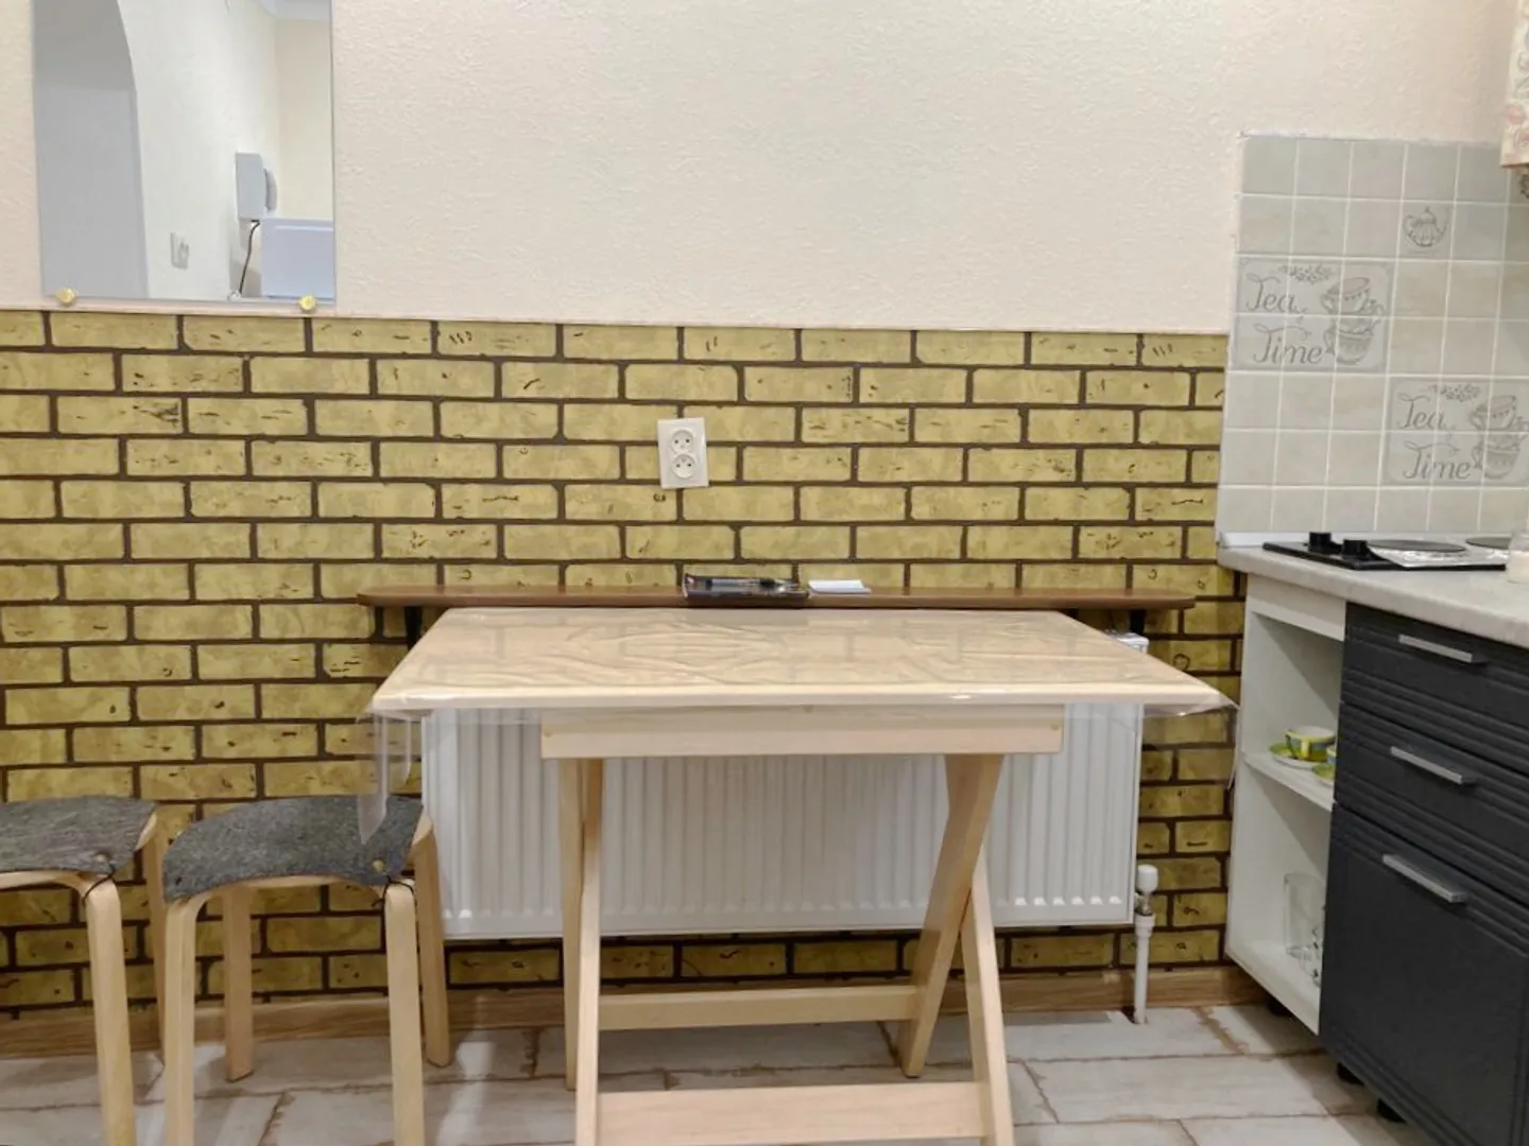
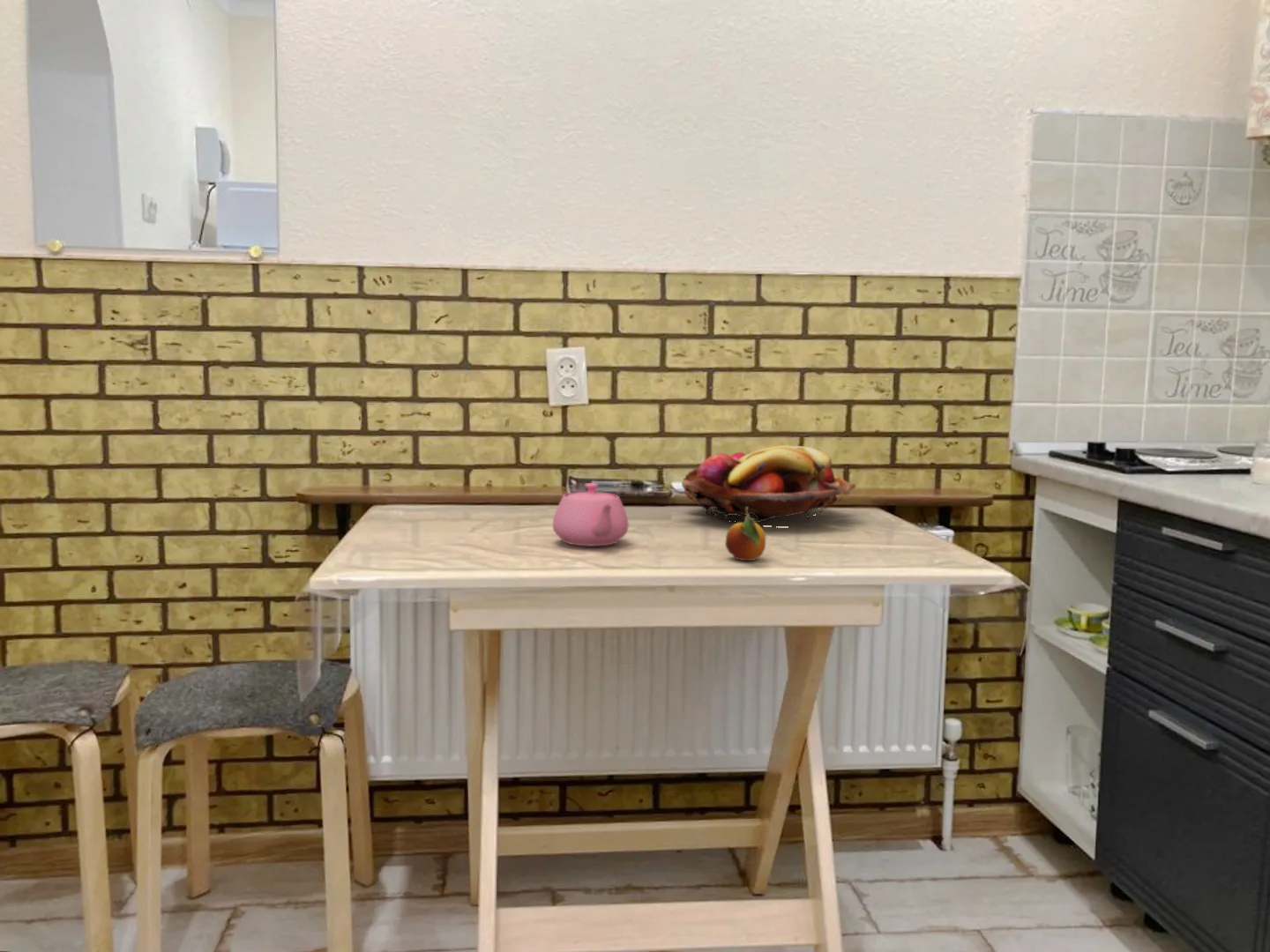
+ fruit basket [681,444,857,528]
+ teapot [552,482,630,547]
+ fruit [724,507,766,562]
